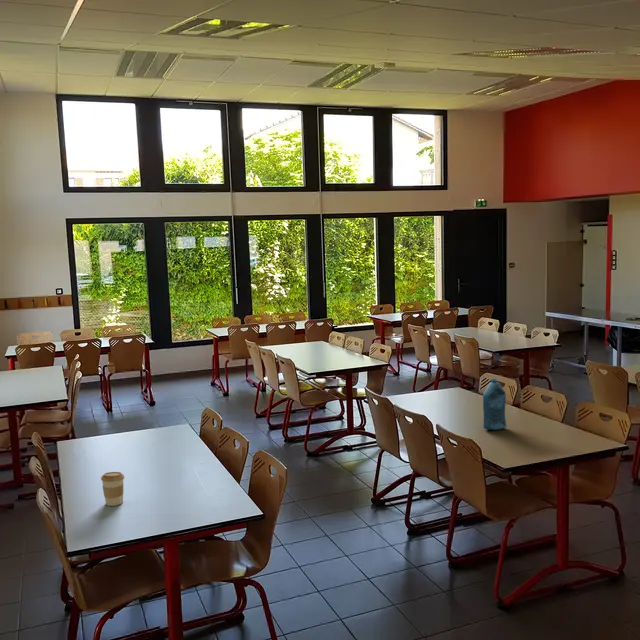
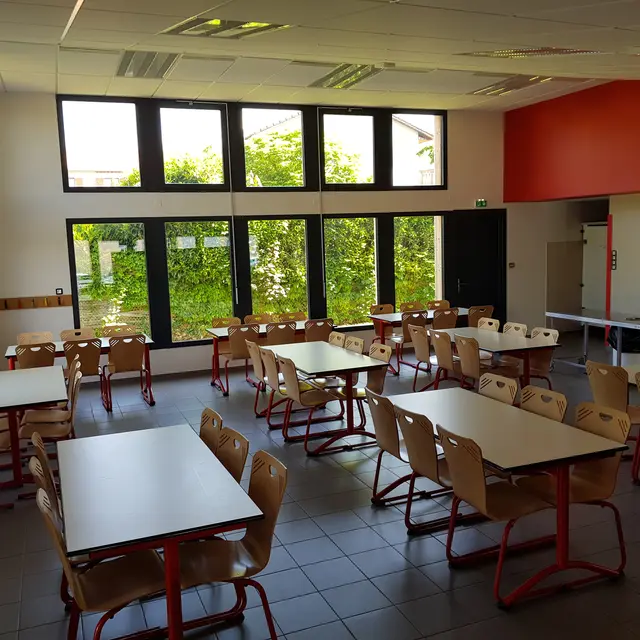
- bottle [482,378,507,431]
- coffee cup [100,471,125,507]
